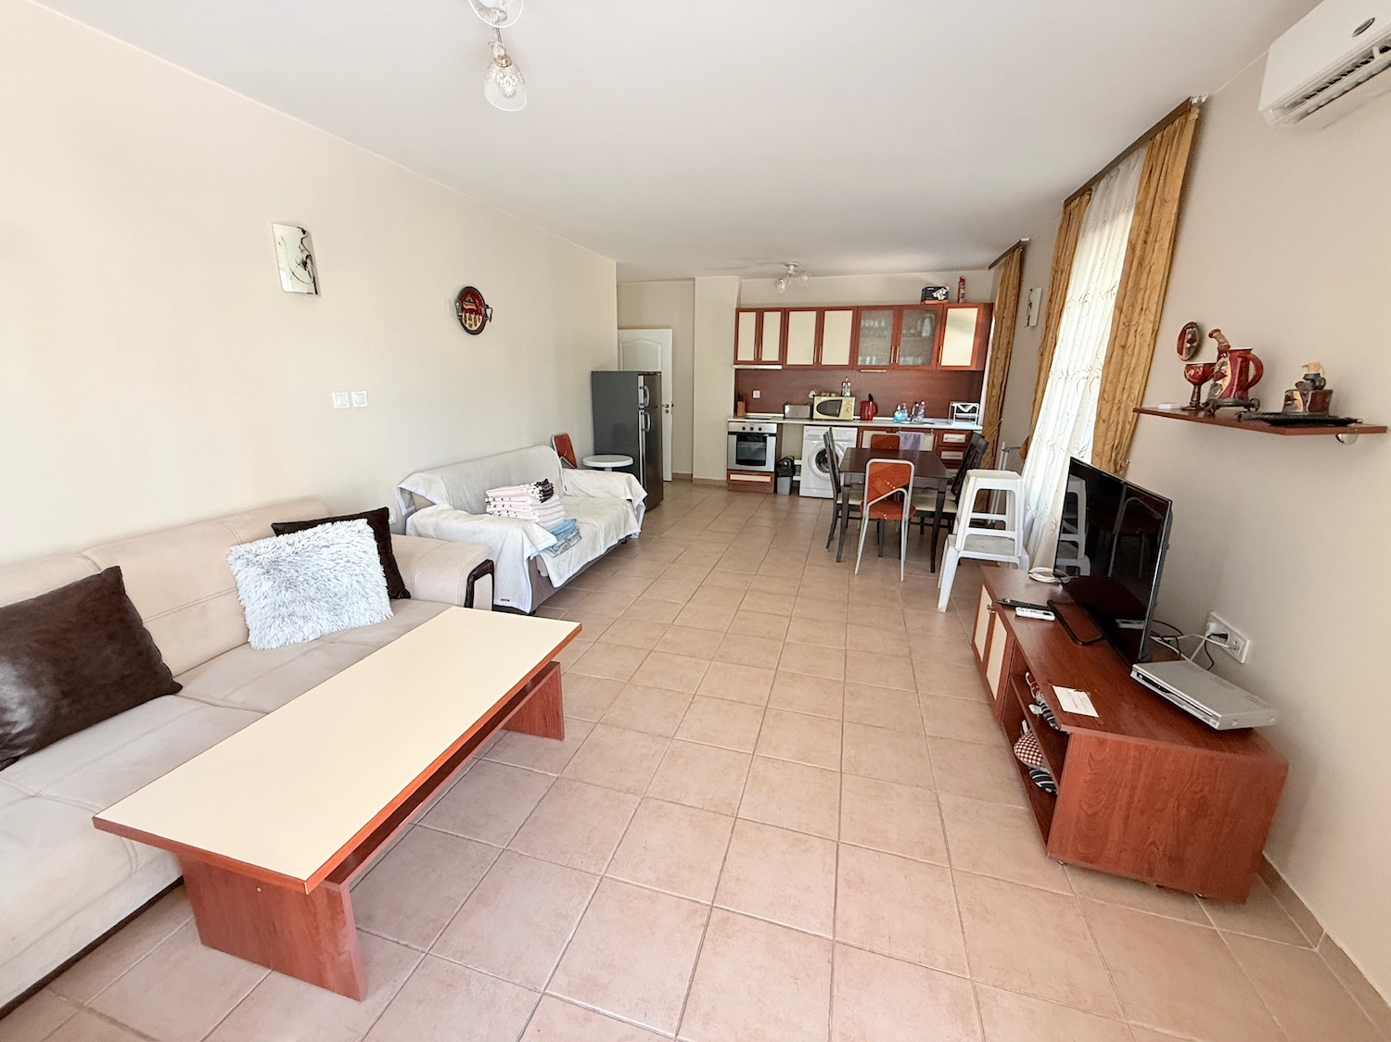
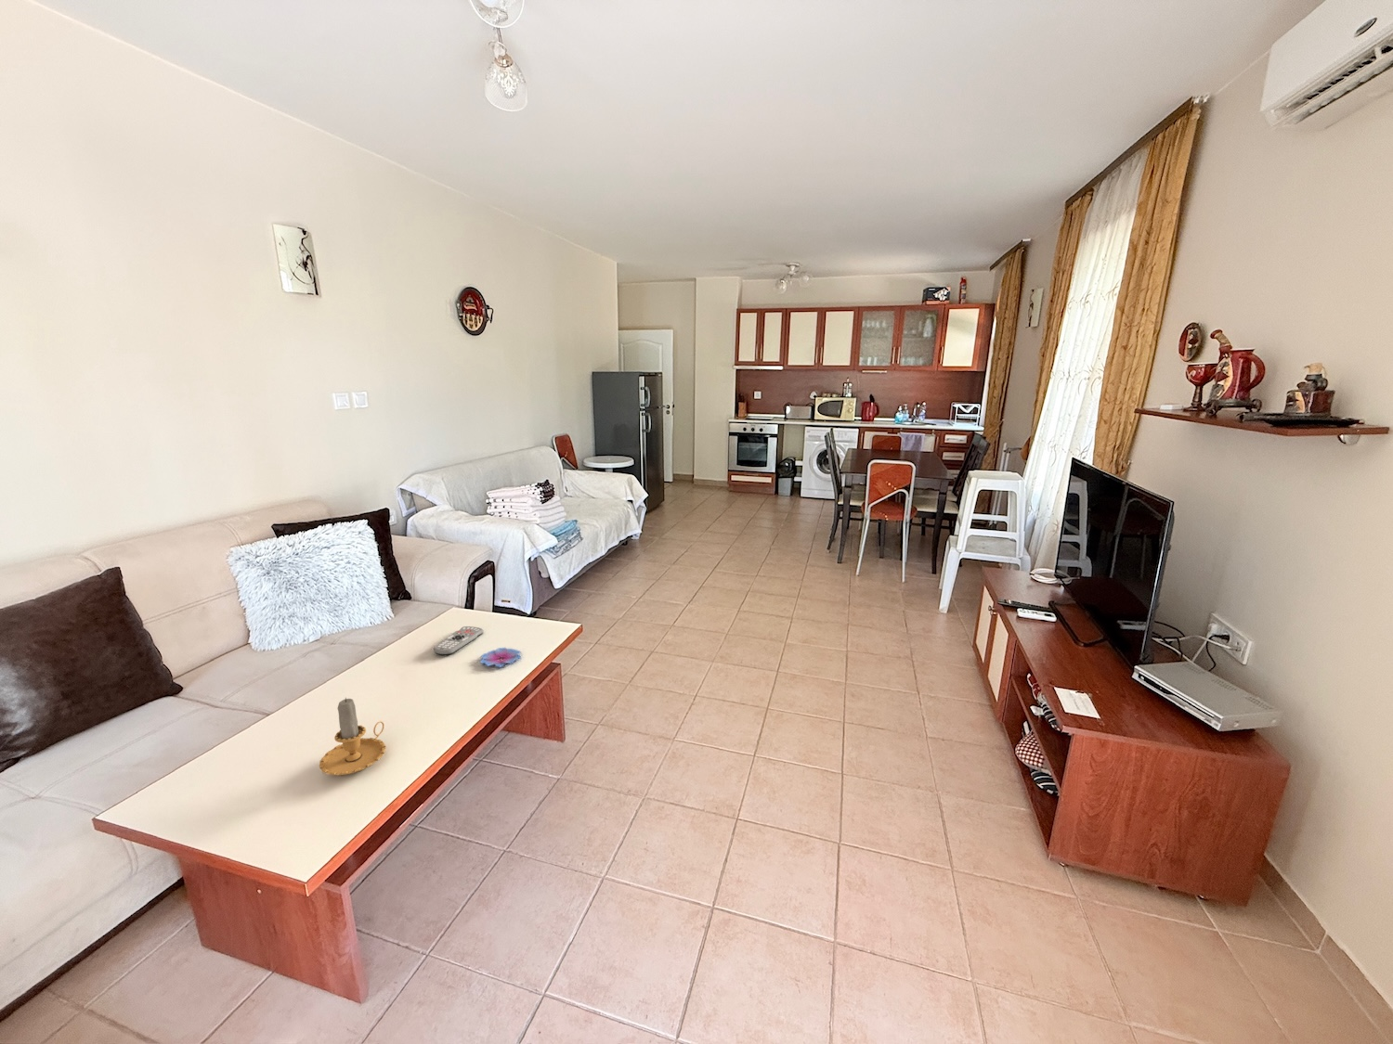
+ remote control [433,625,484,656]
+ candle [318,697,386,775]
+ flower [478,647,522,668]
